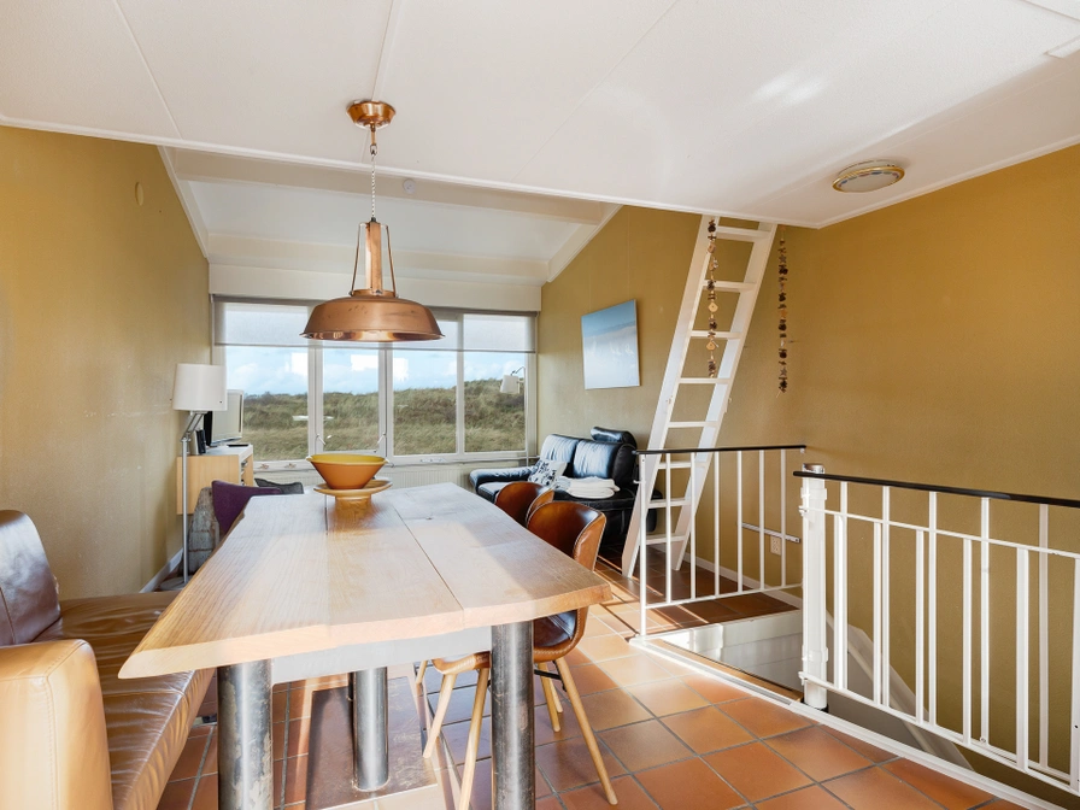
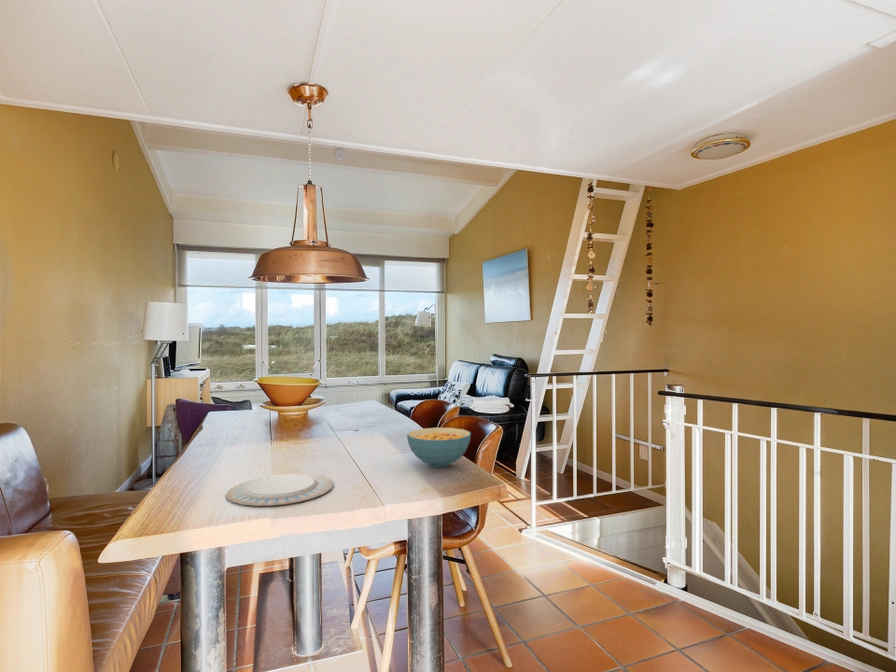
+ cereal bowl [406,427,472,468]
+ chinaware [225,473,334,507]
